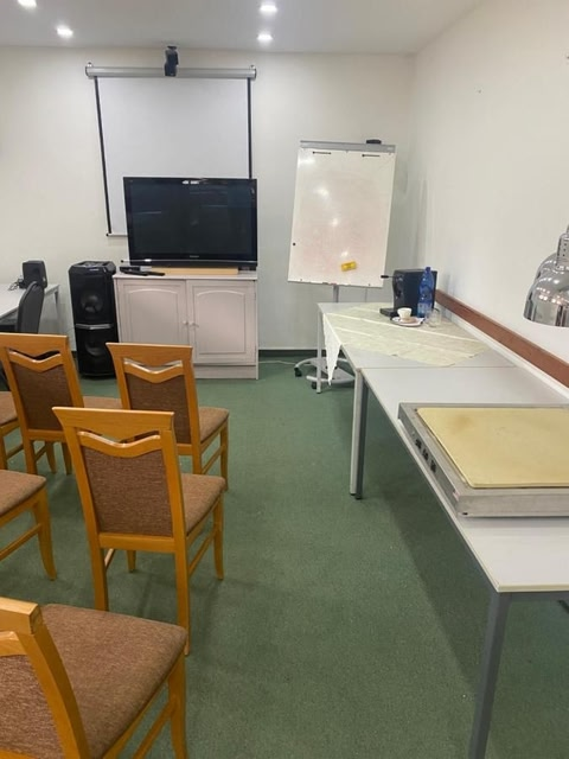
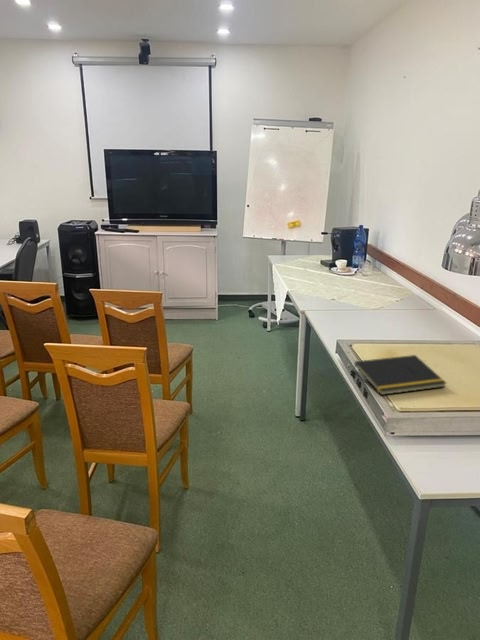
+ notepad [351,354,448,396]
